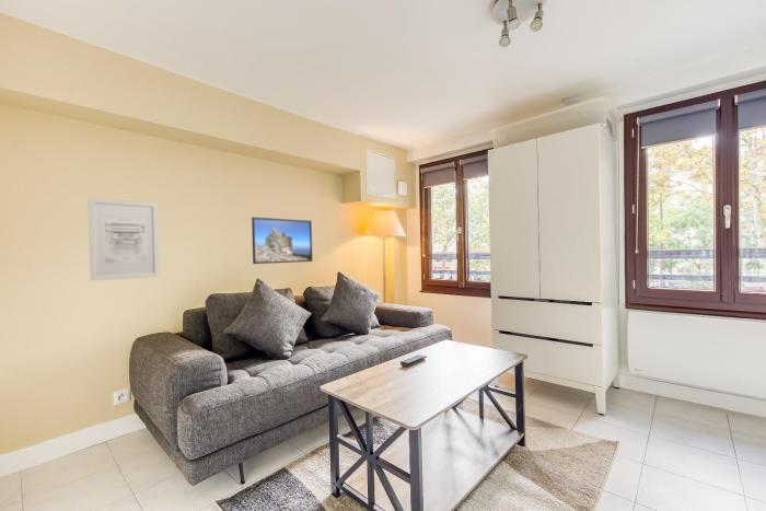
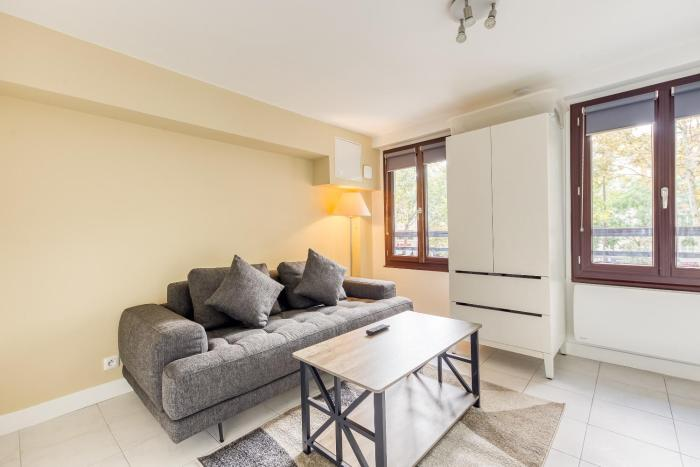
- wall art [88,197,161,282]
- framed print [251,217,313,265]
